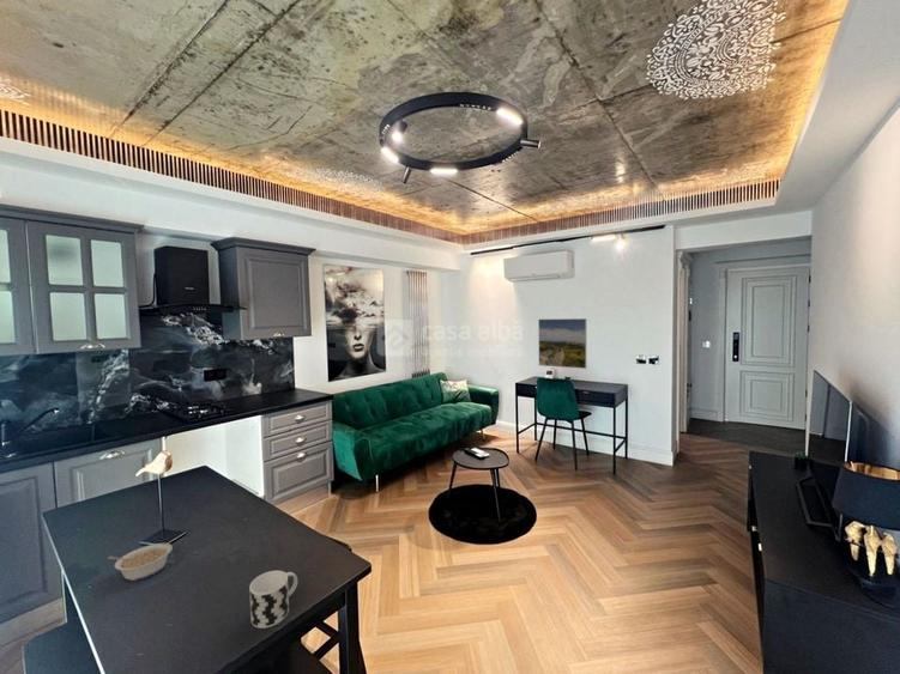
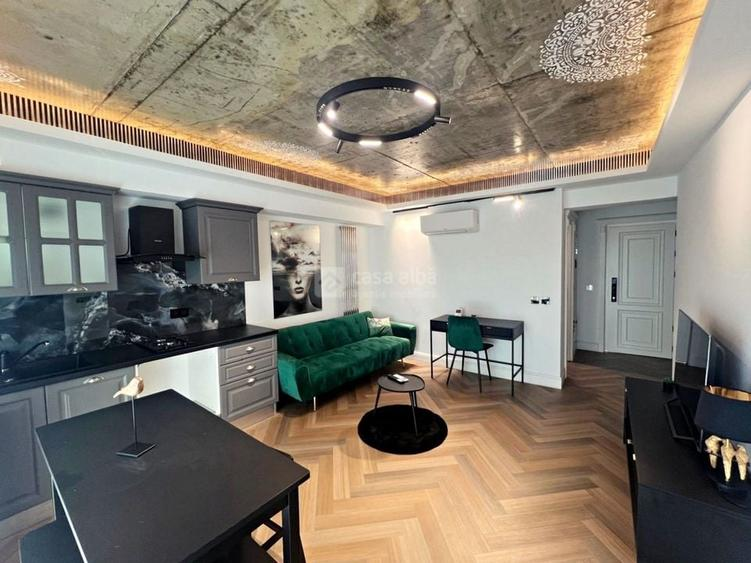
- cup [248,570,298,630]
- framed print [537,317,587,370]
- legume [107,542,174,582]
